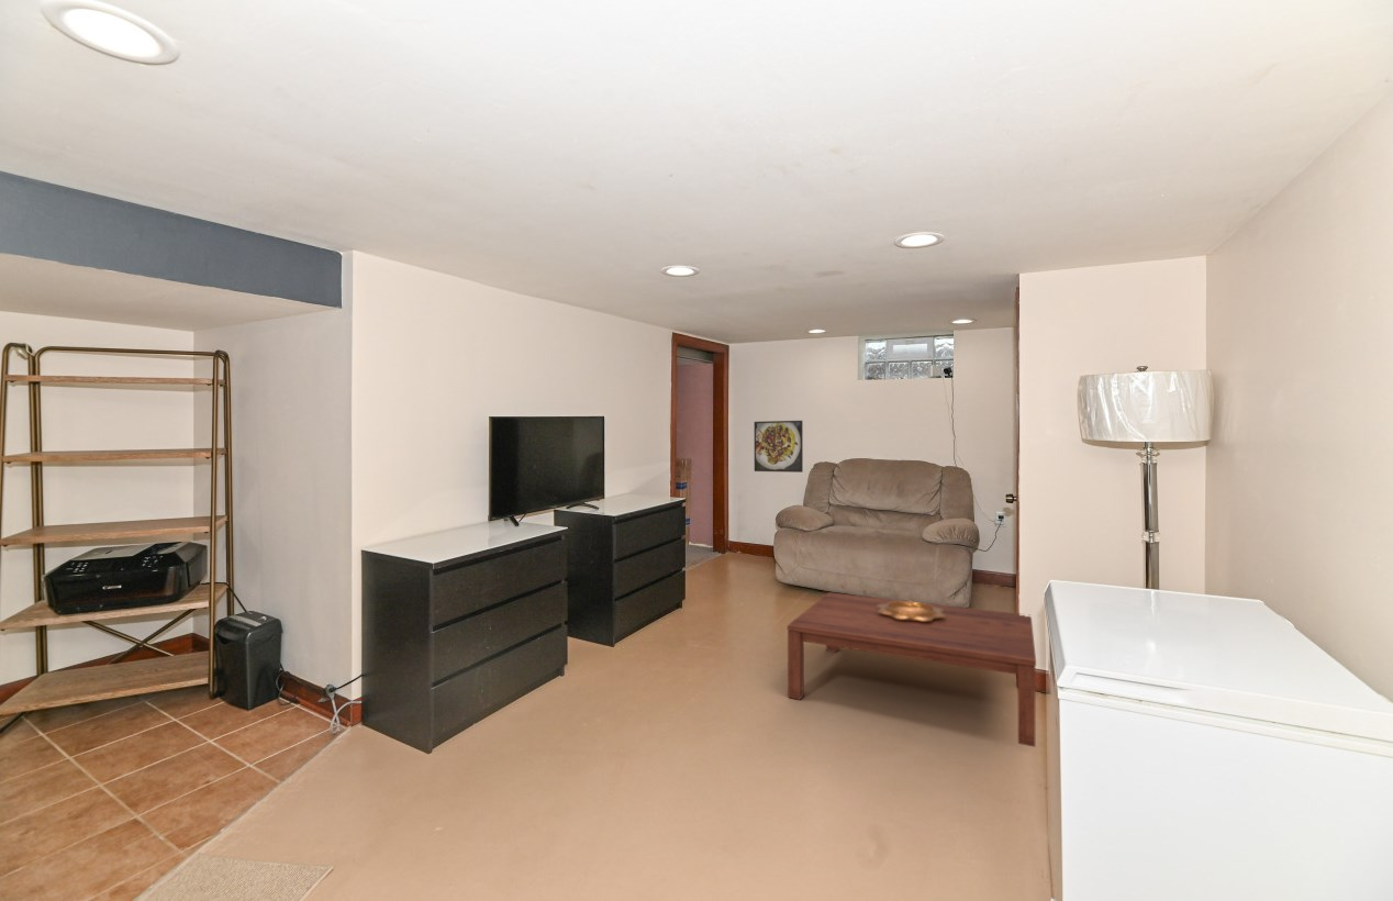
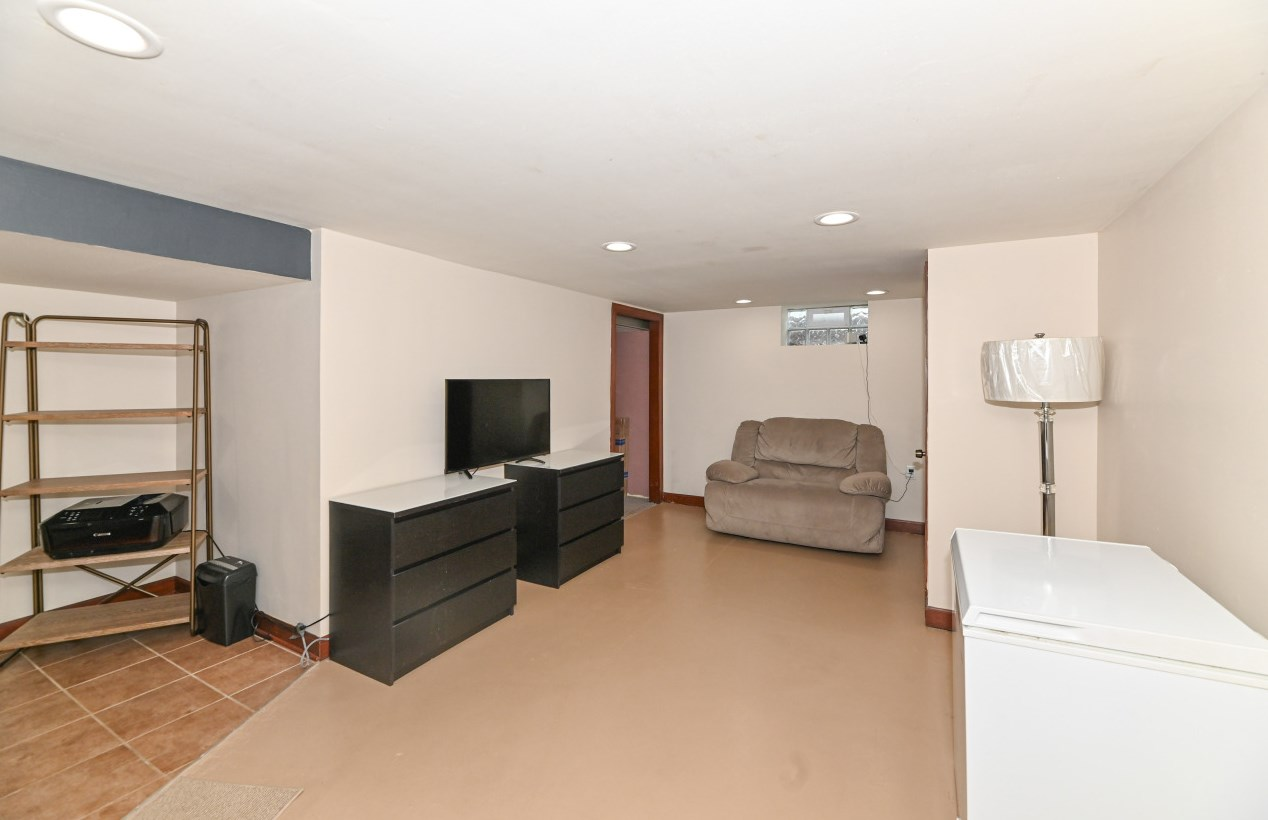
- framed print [754,420,804,474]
- coffee table [787,591,1037,748]
- decorative bowl [877,600,946,621]
